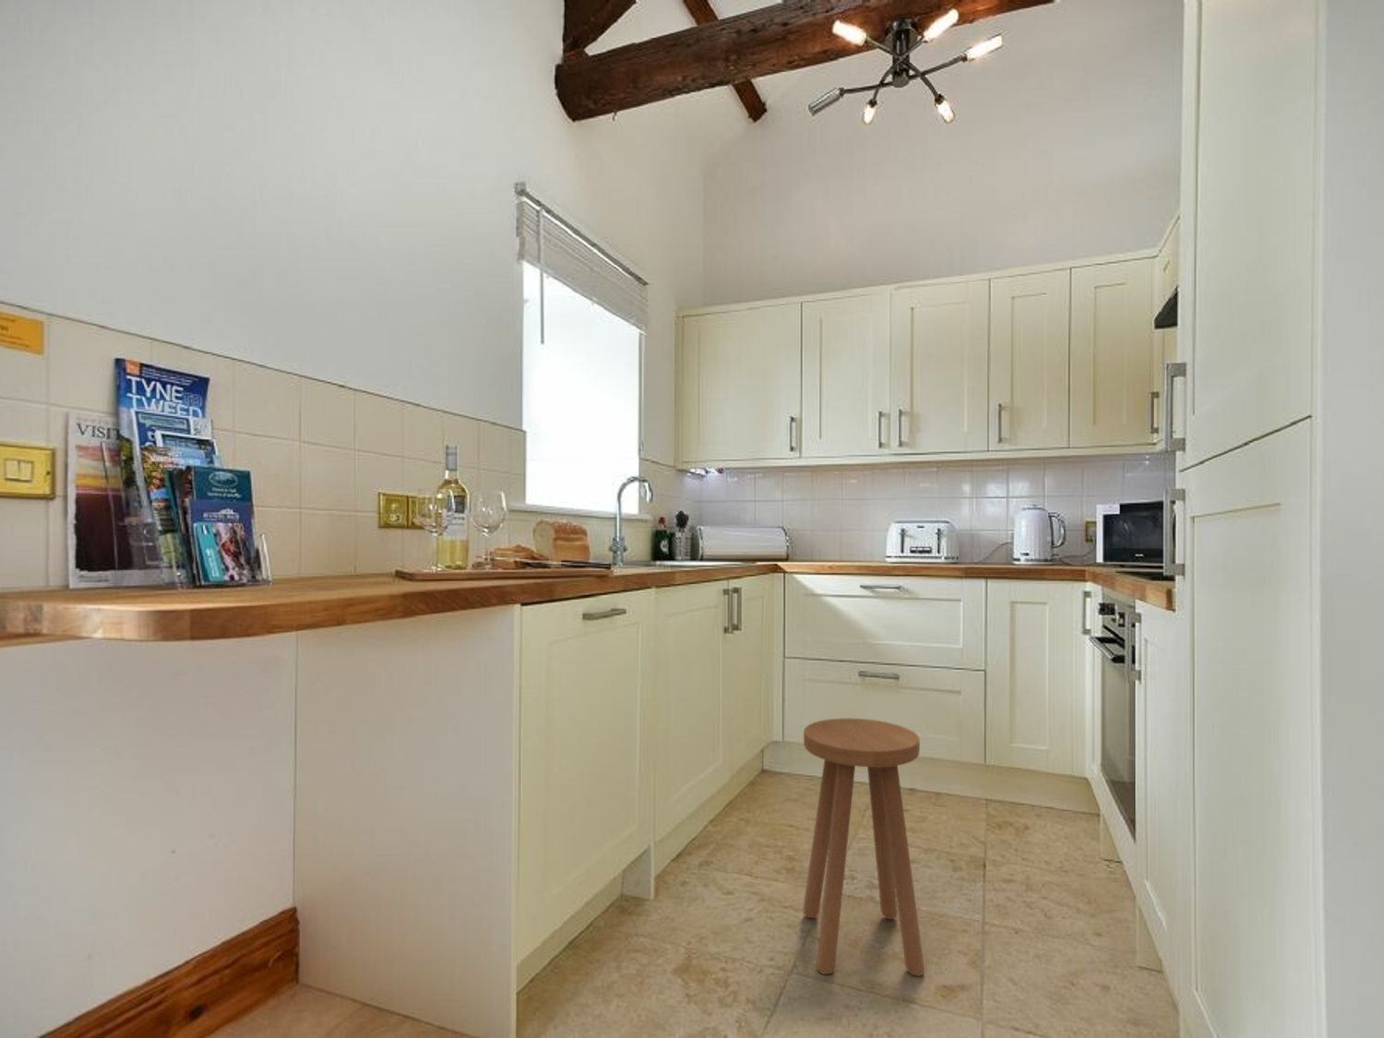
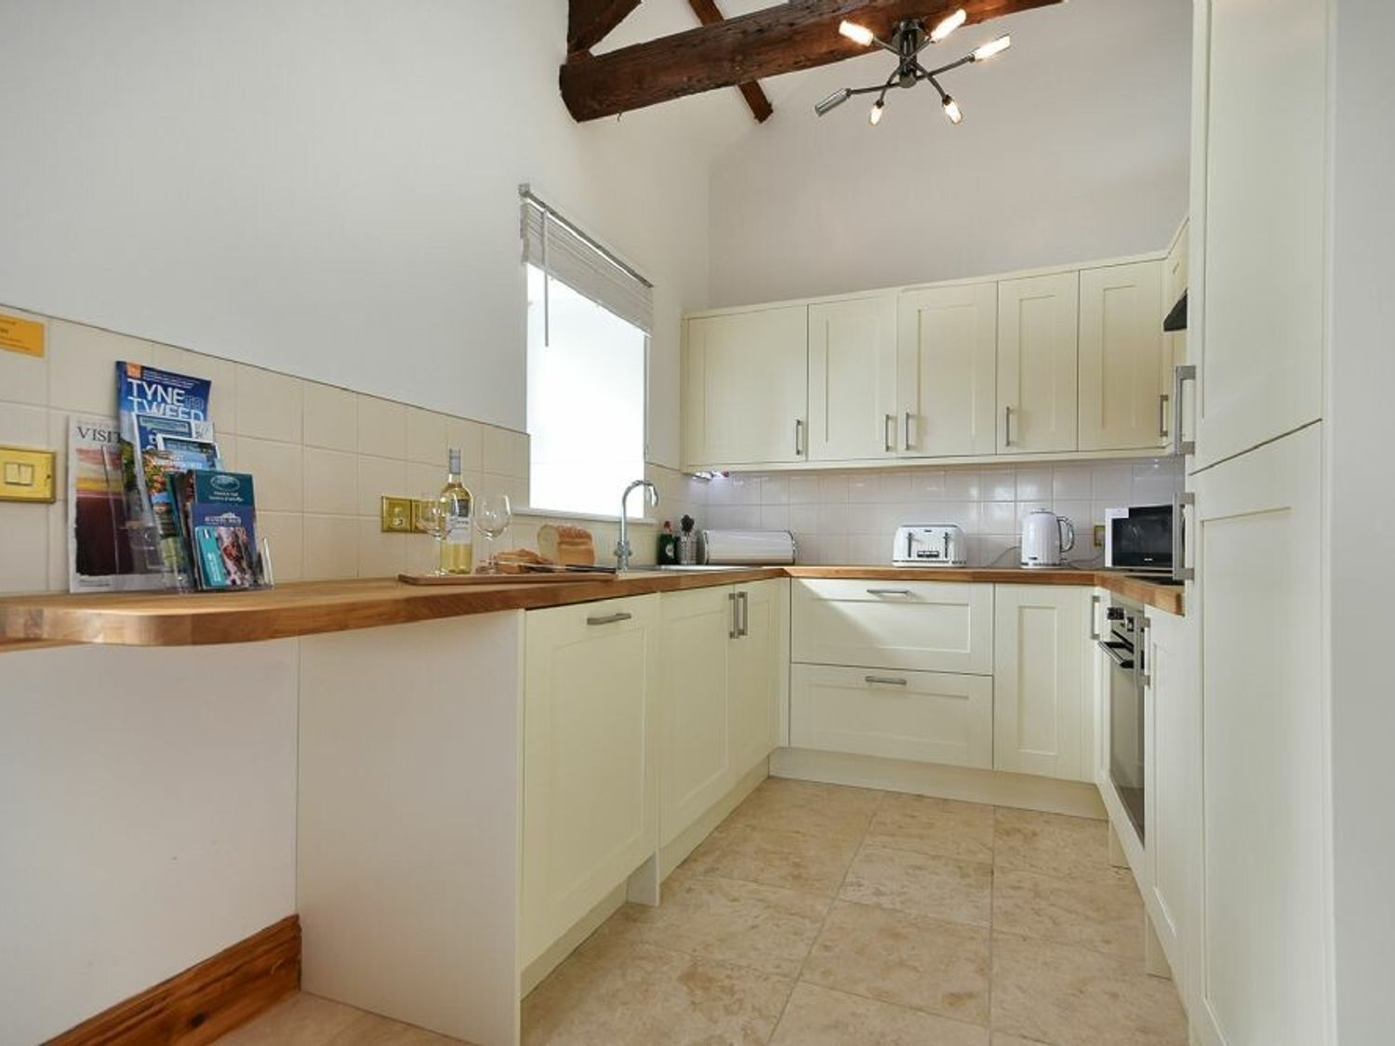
- stool [802,717,925,977]
